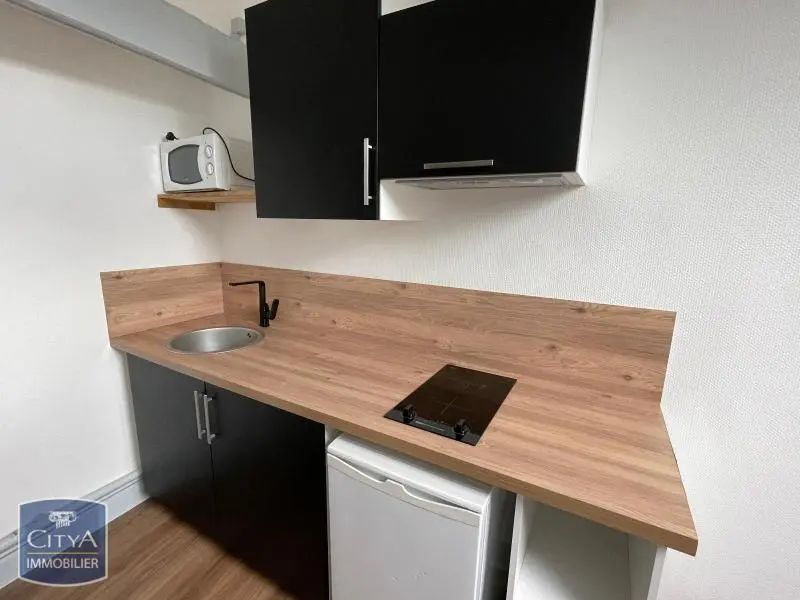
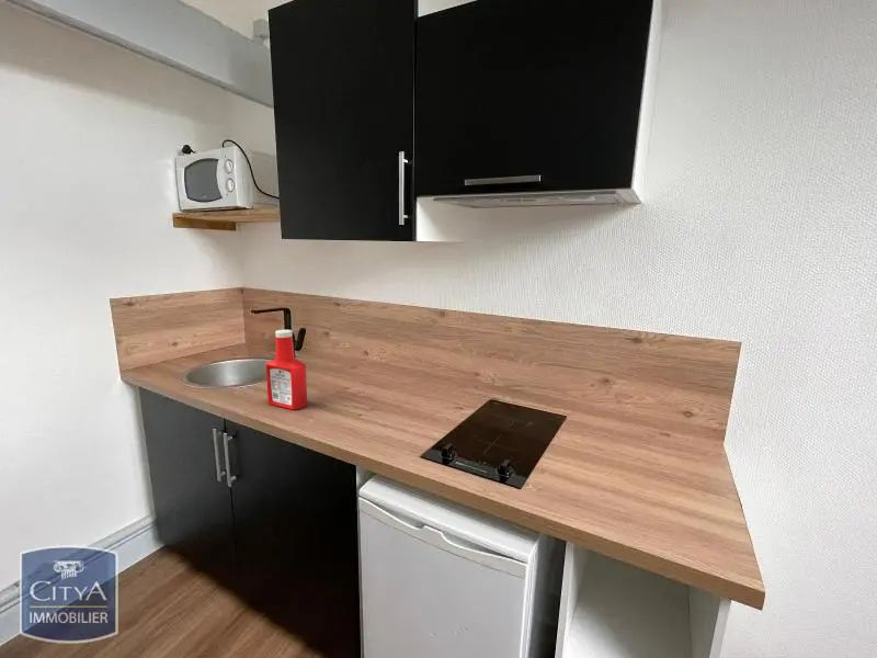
+ soap bottle [264,329,308,411]
